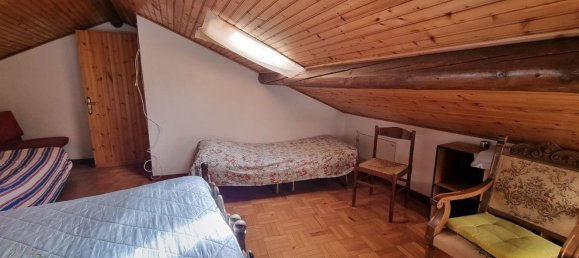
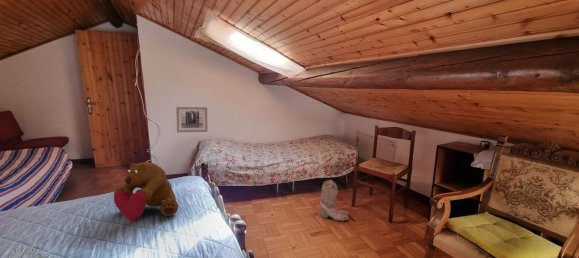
+ boots [319,179,350,222]
+ wall art [175,106,208,133]
+ bear [113,161,179,223]
